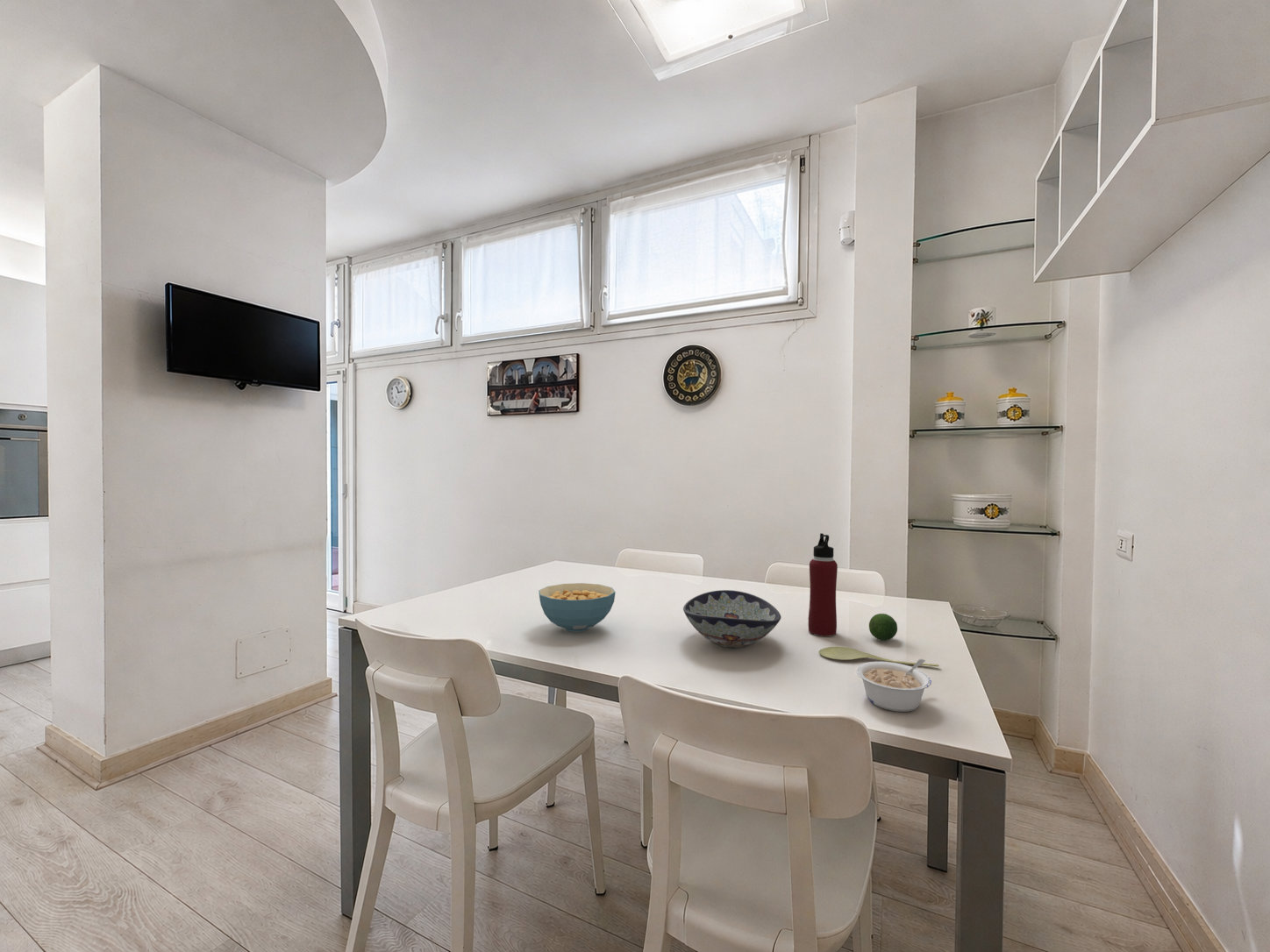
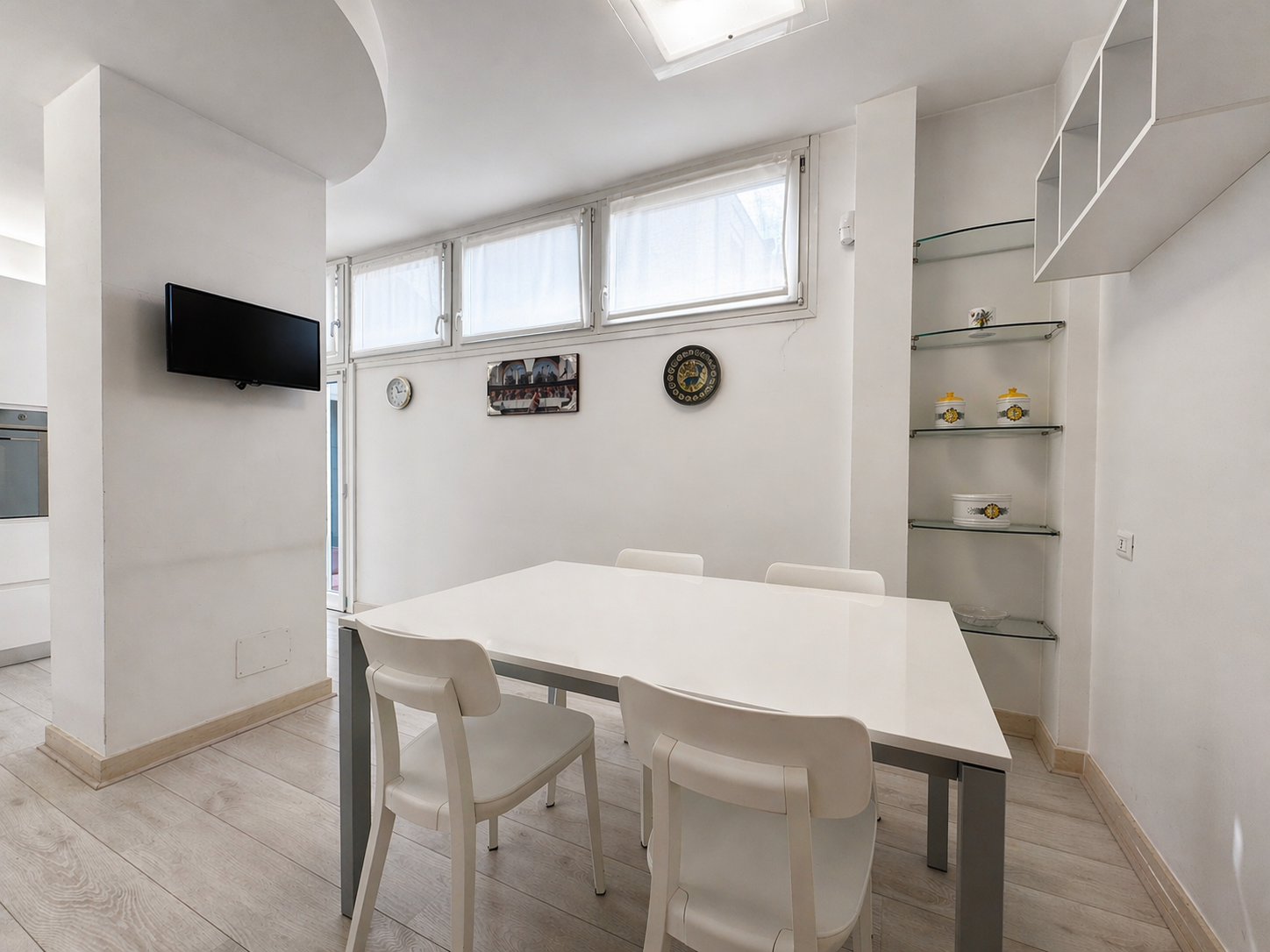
- water bottle [808,532,838,637]
- decorative bowl [682,589,781,649]
- legume [855,658,932,713]
- cereal bowl [538,582,617,633]
- fruit [868,613,898,642]
- spoon [818,646,939,667]
